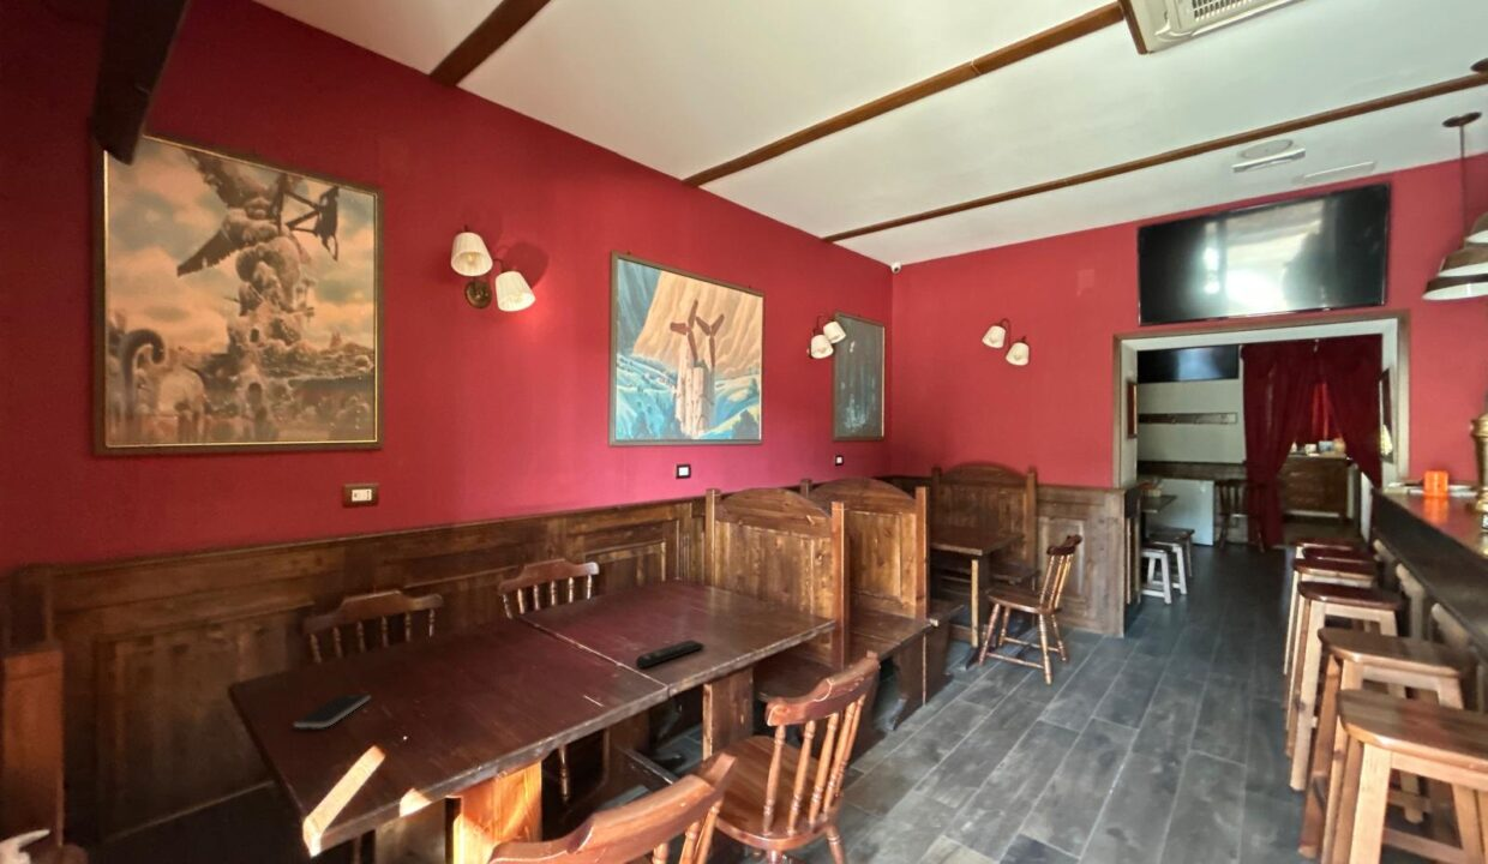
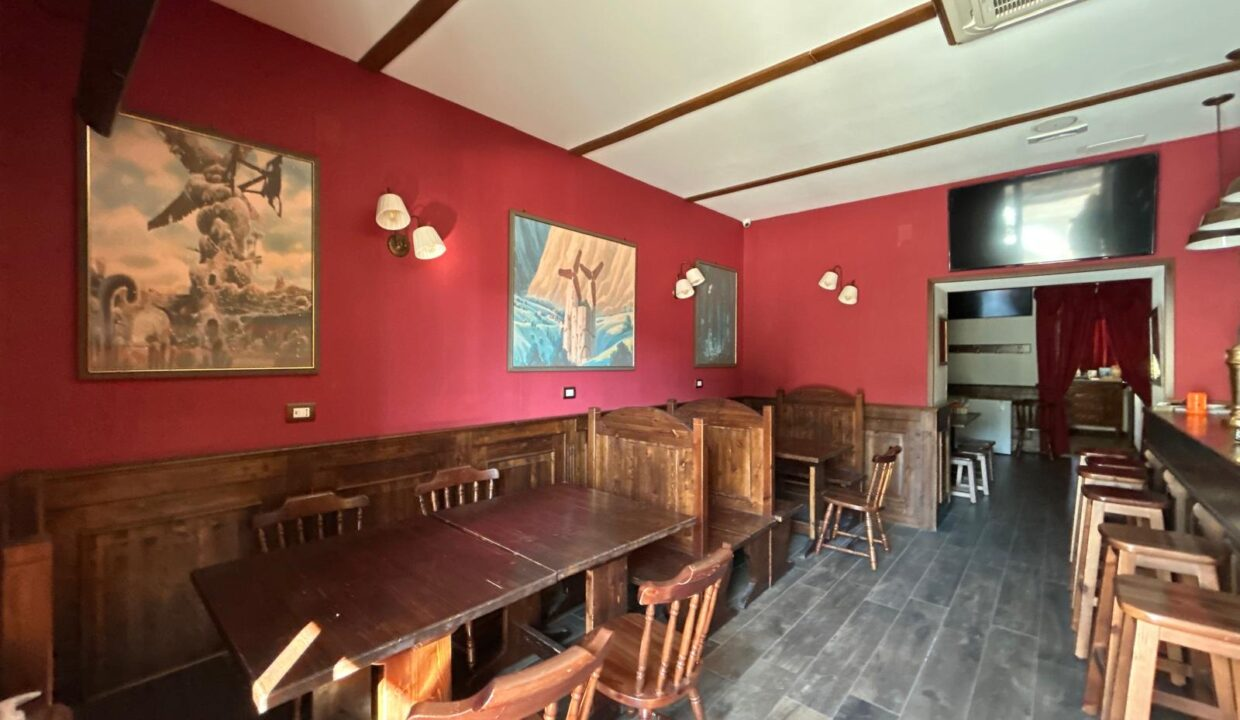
- smartphone [293,694,371,728]
- remote control [635,638,706,670]
